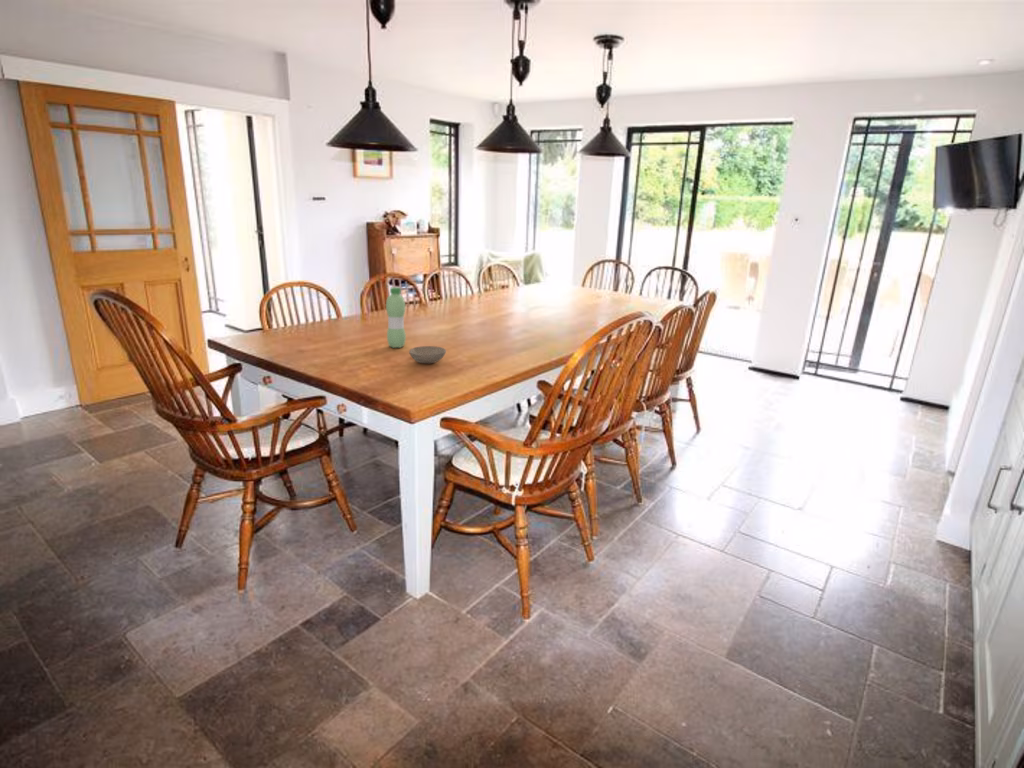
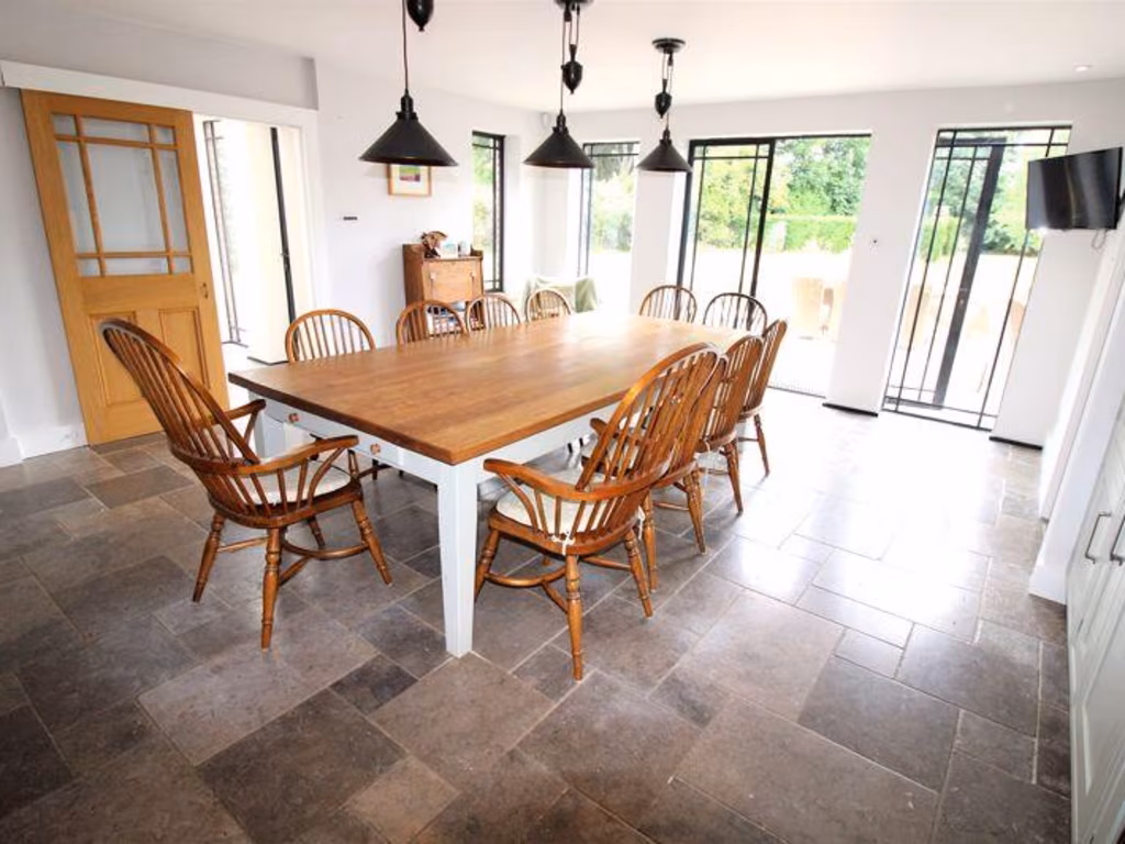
- bowl [408,345,447,364]
- water bottle [385,286,407,349]
